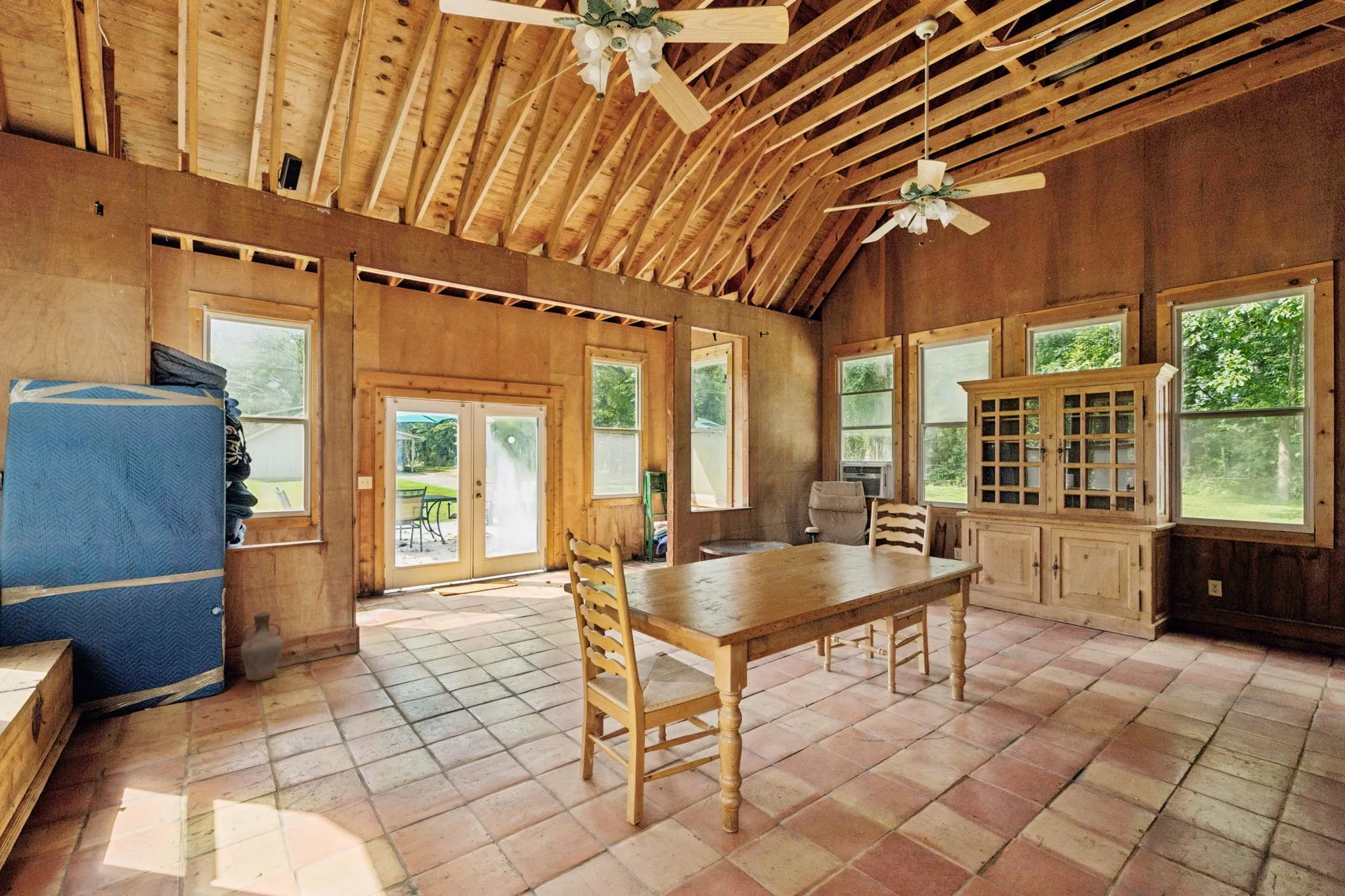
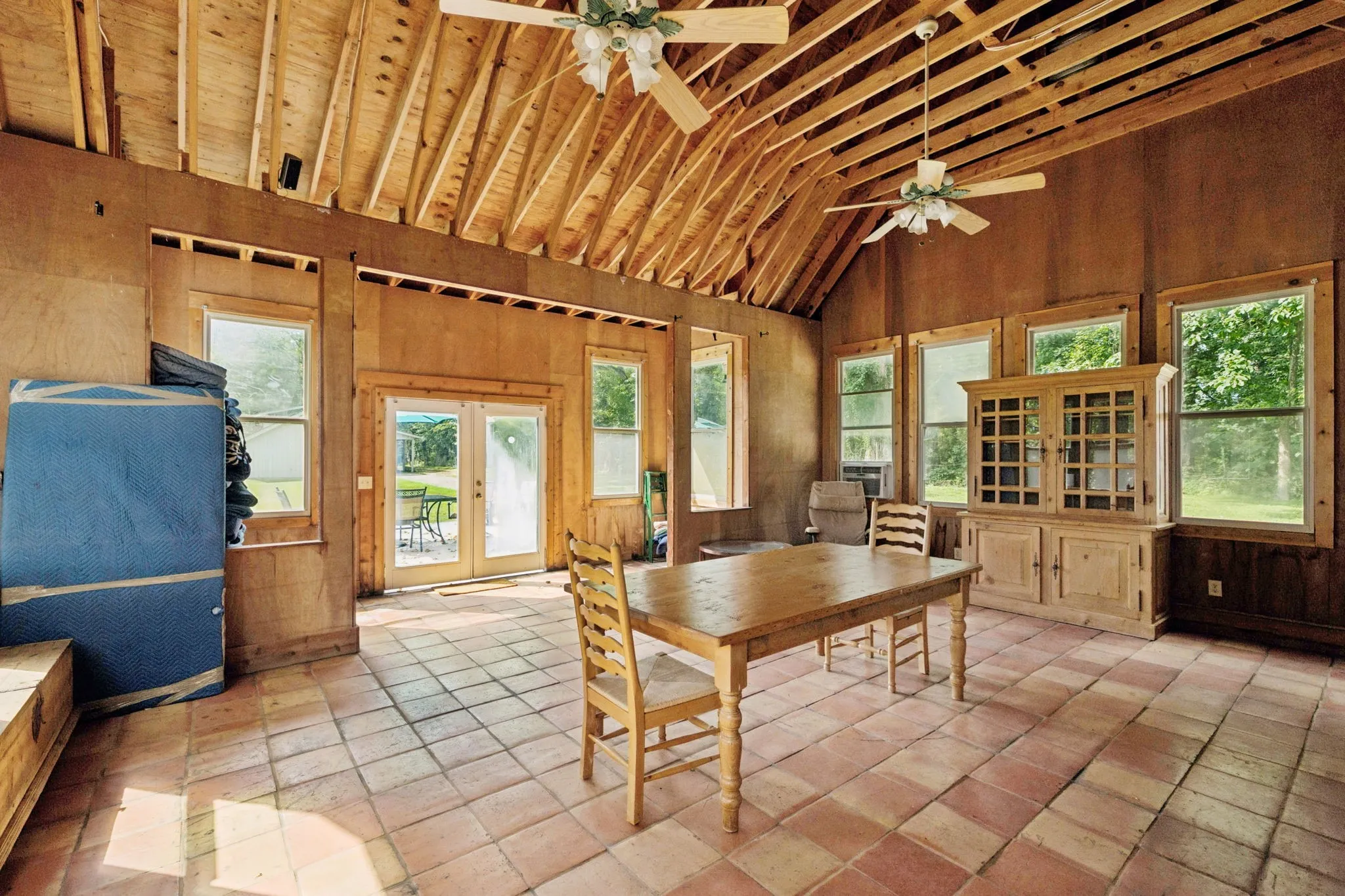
- vase [240,610,283,682]
